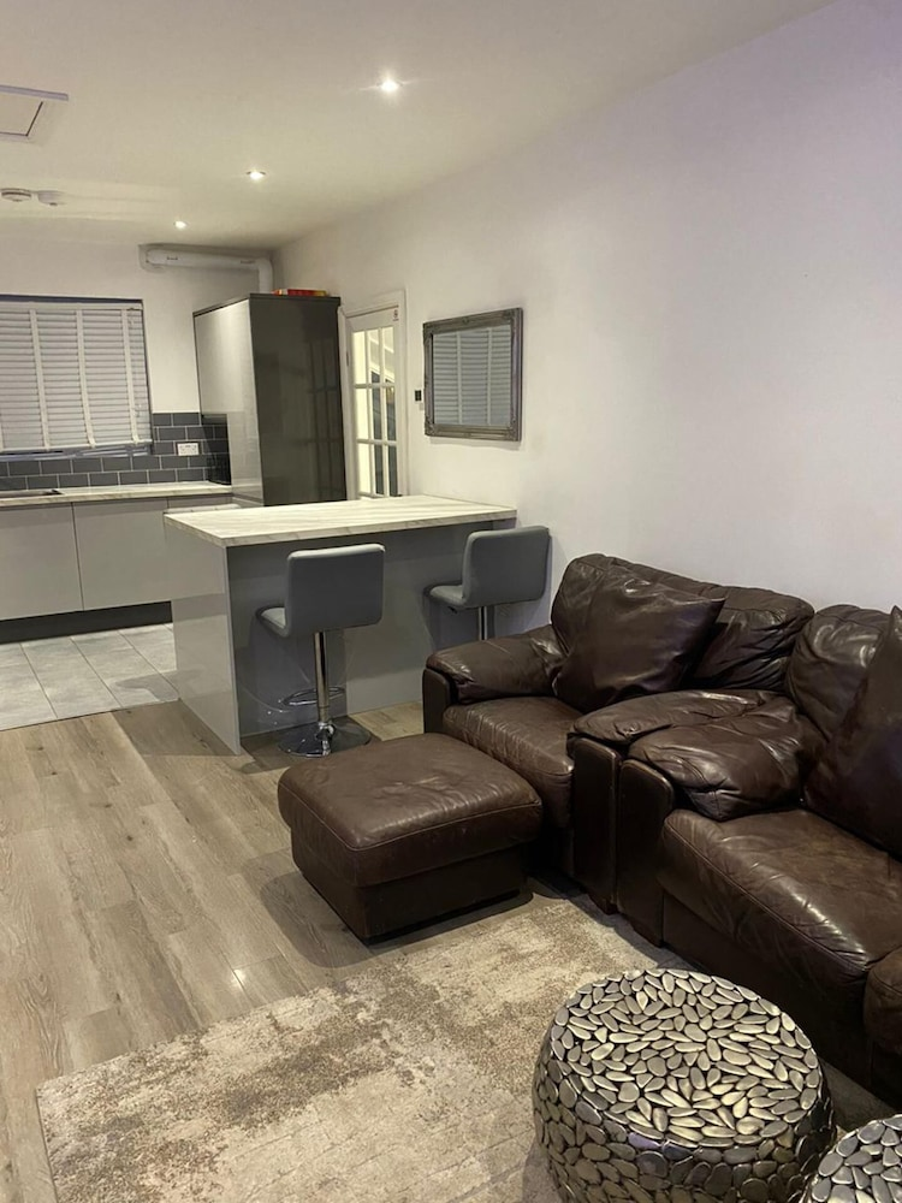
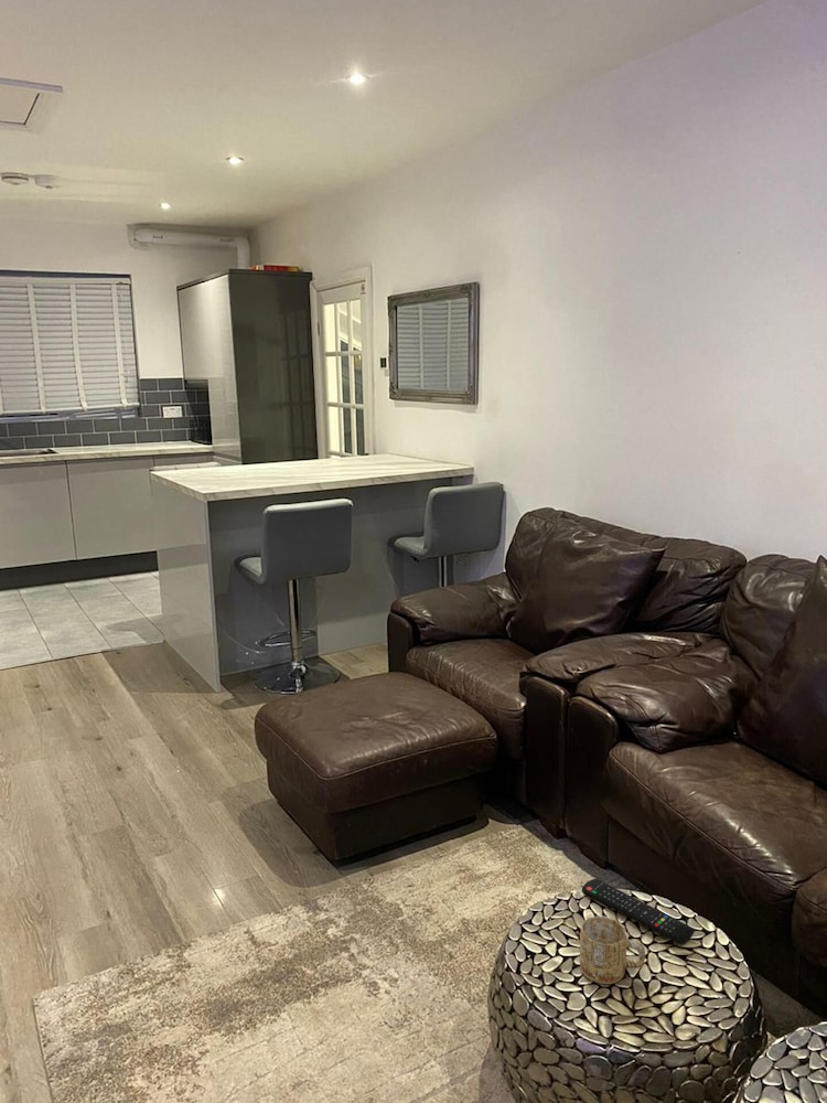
+ remote control [581,877,696,945]
+ mug [579,915,646,985]
